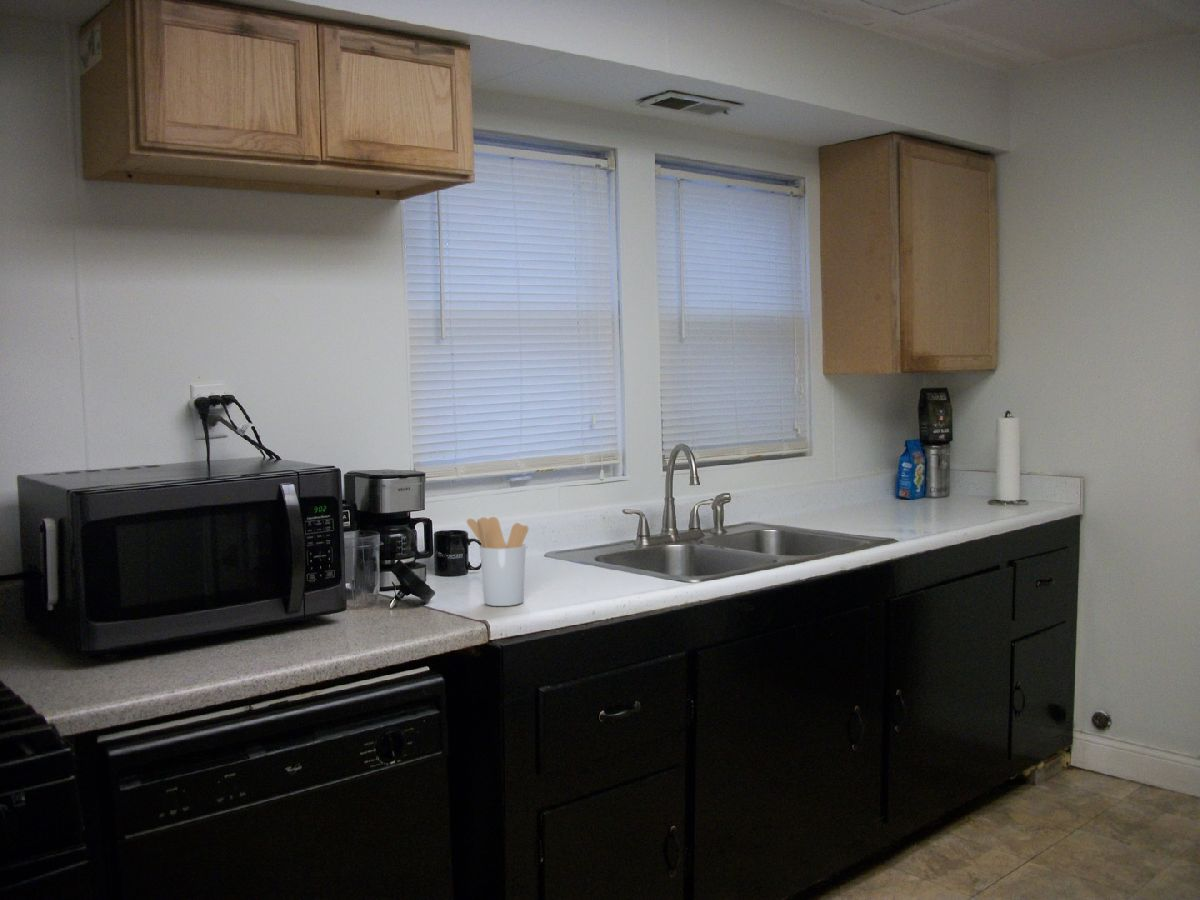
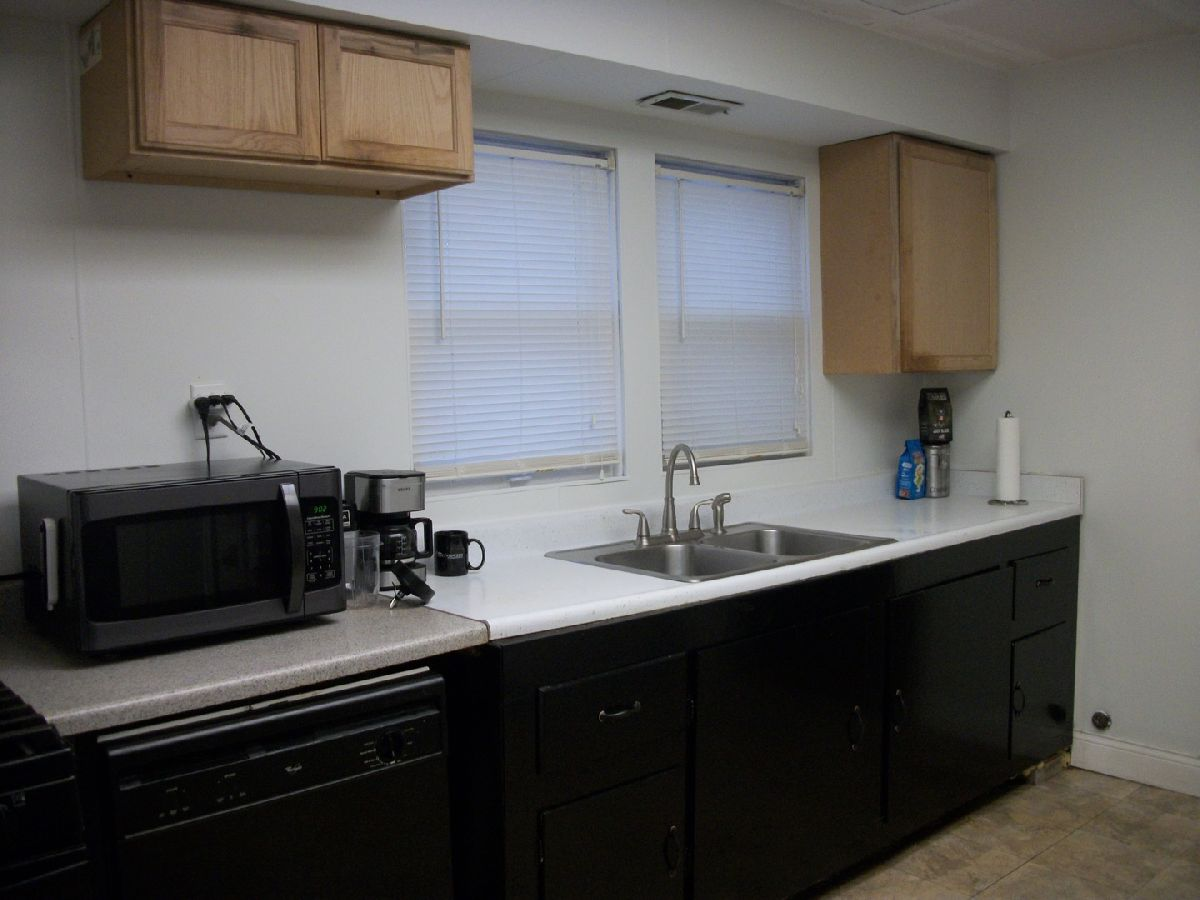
- utensil holder [466,516,529,607]
